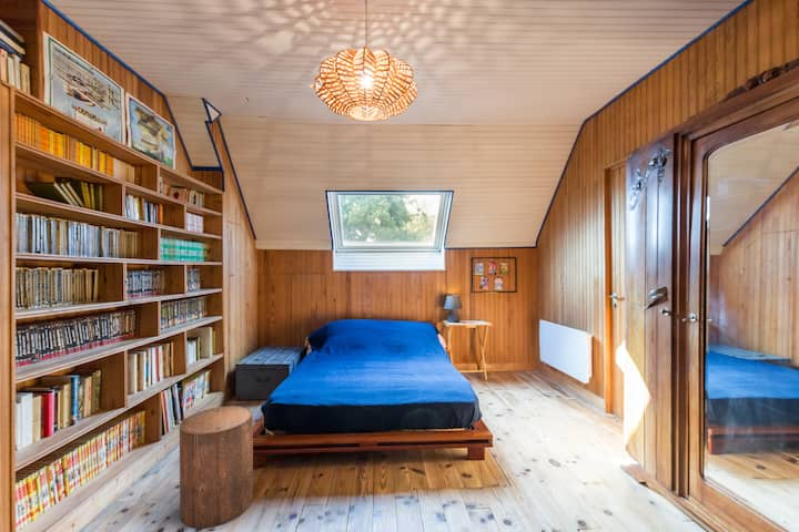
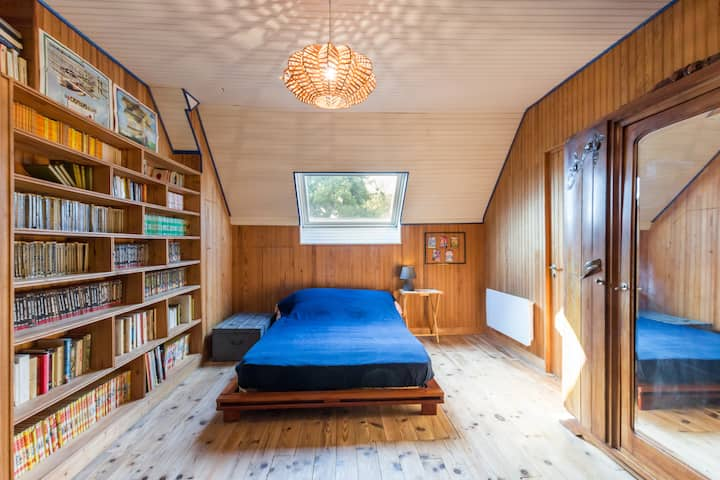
- stool [179,405,254,530]
